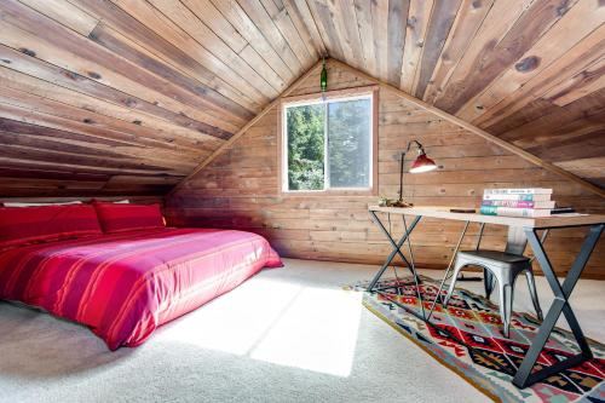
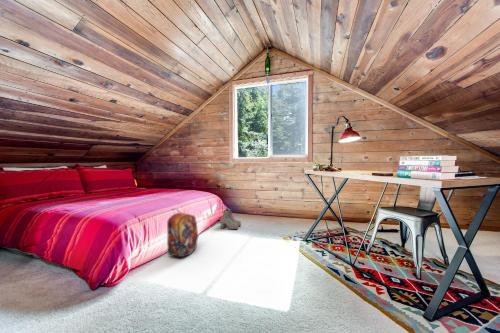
+ boots [219,207,242,230]
+ backpack [166,208,199,258]
